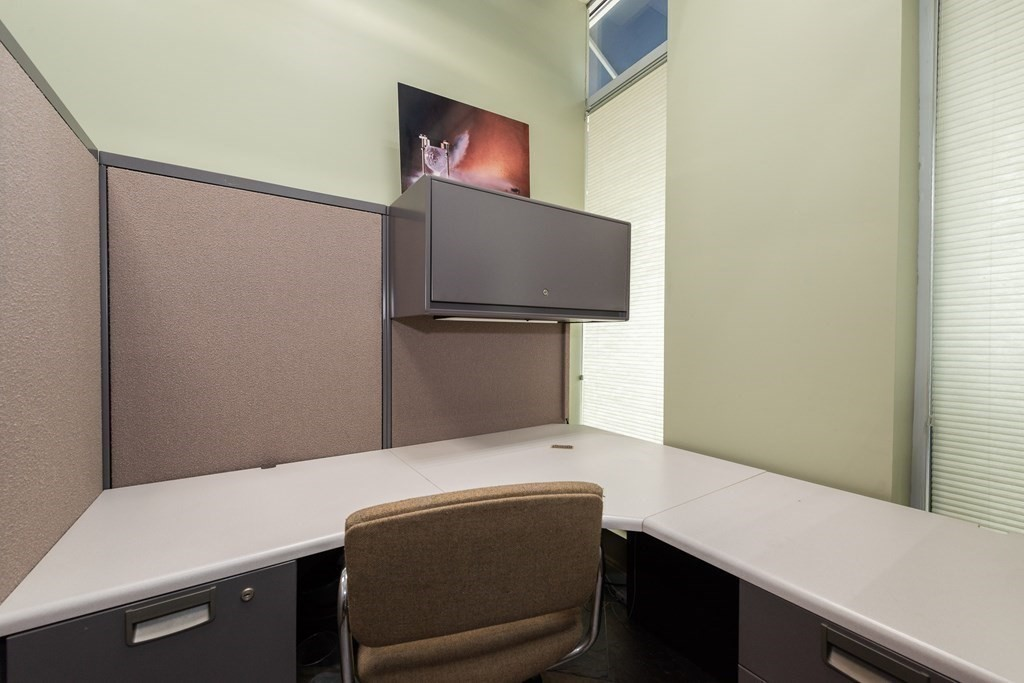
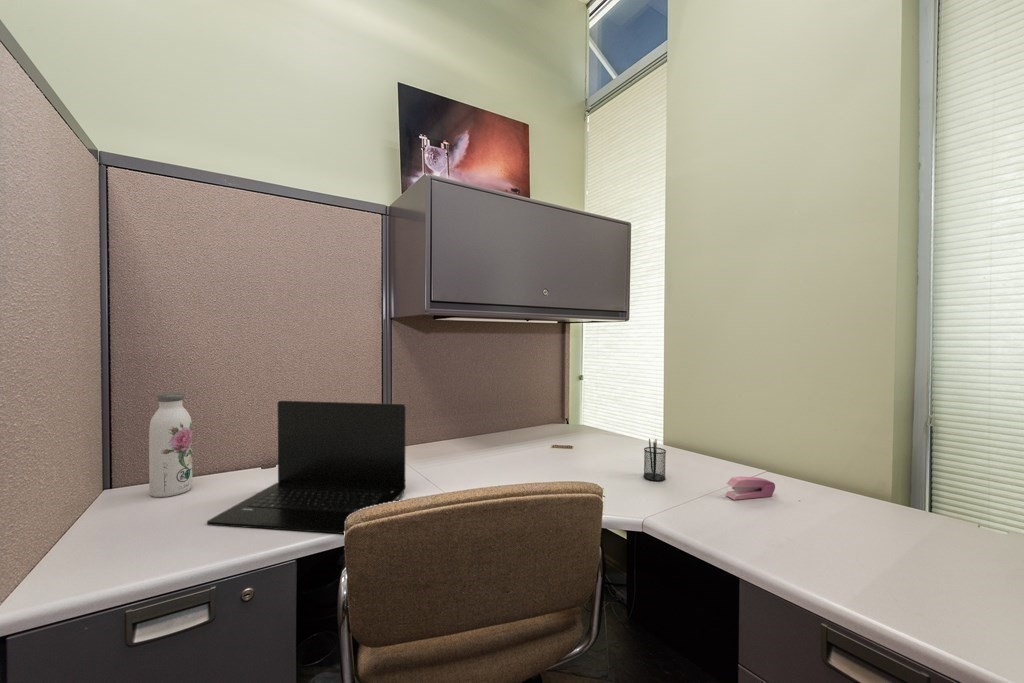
+ water bottle [148,392,193,498]
+ pencil holder [643,438,667,482]
+ laptop [206,400,407,535]
+ stapler [724,476,776,501]
